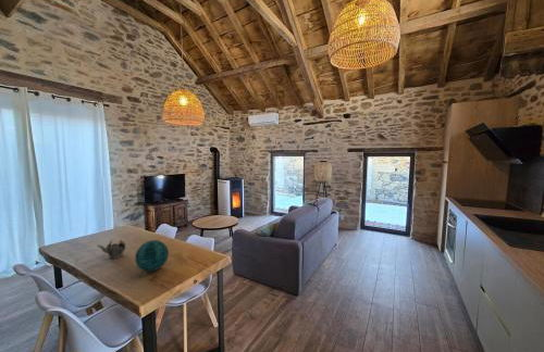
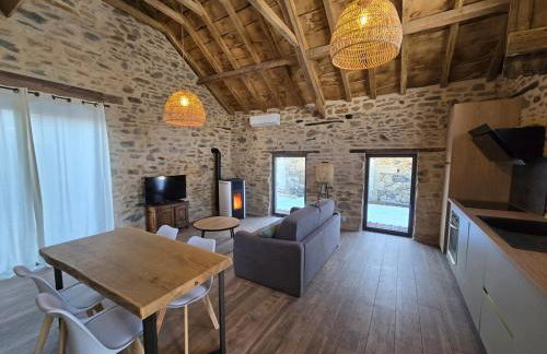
- decorative orb [134,239,170,273]
- teapot [96,238,126,260]
